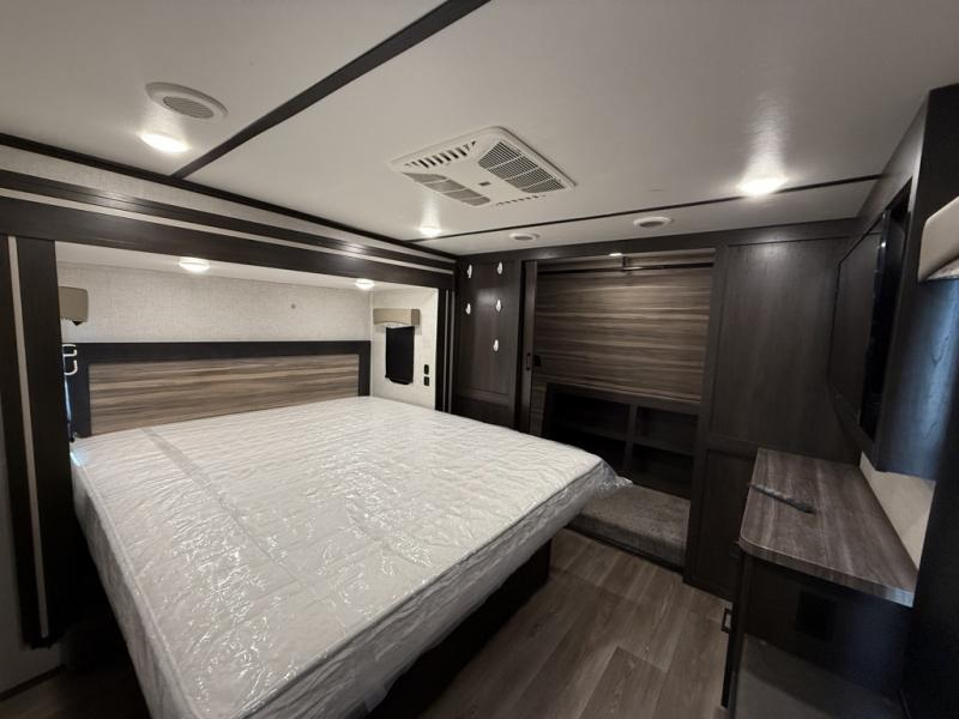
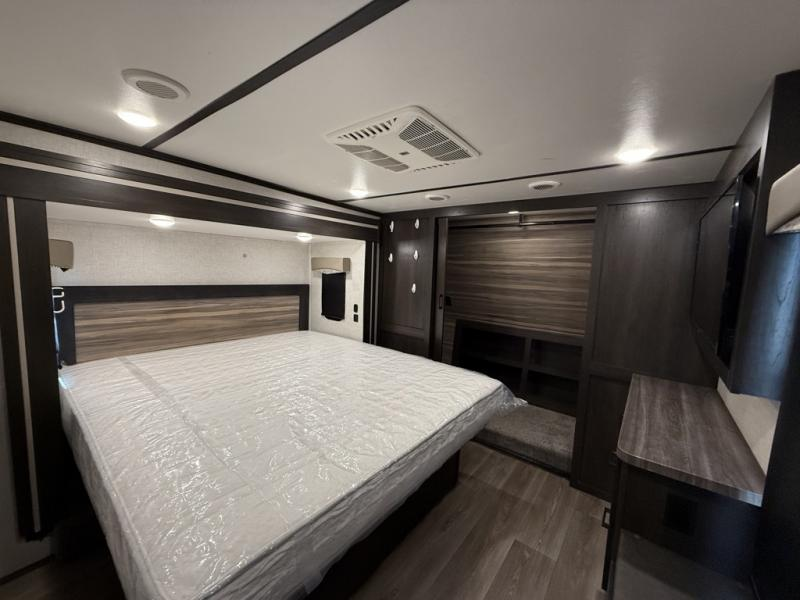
- remote control [746,481,814,513]
